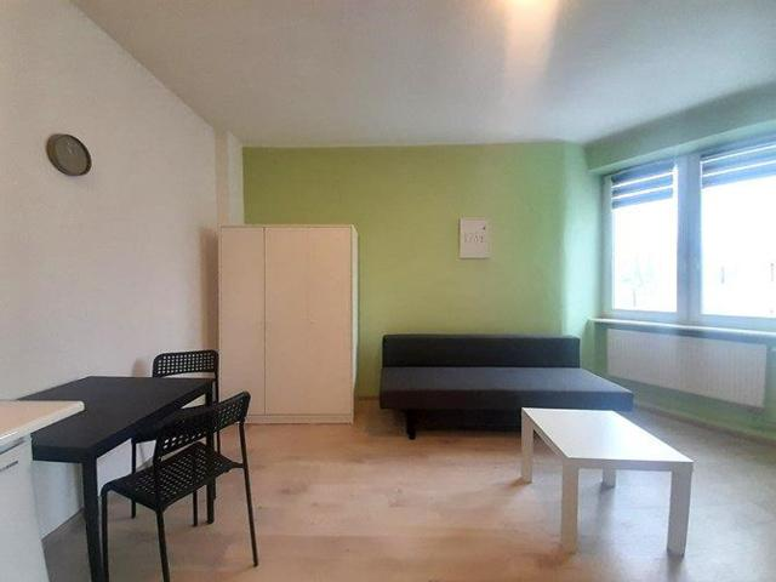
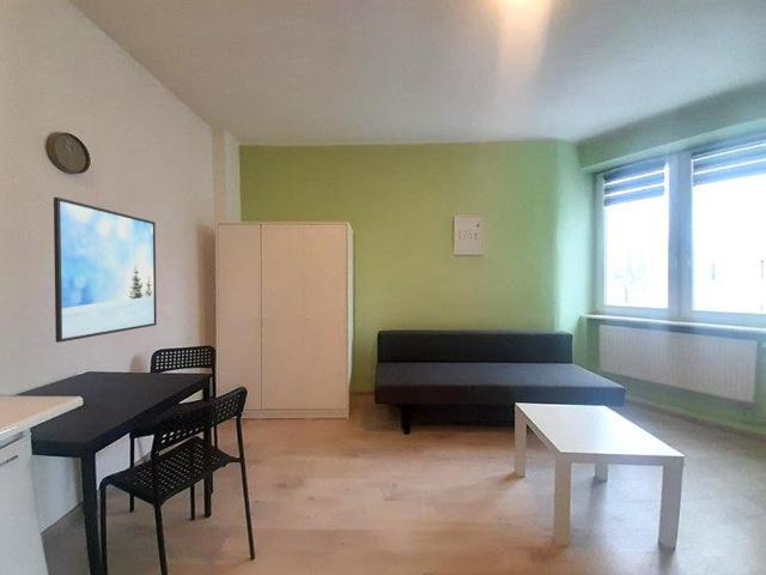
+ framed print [53,196,158,344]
